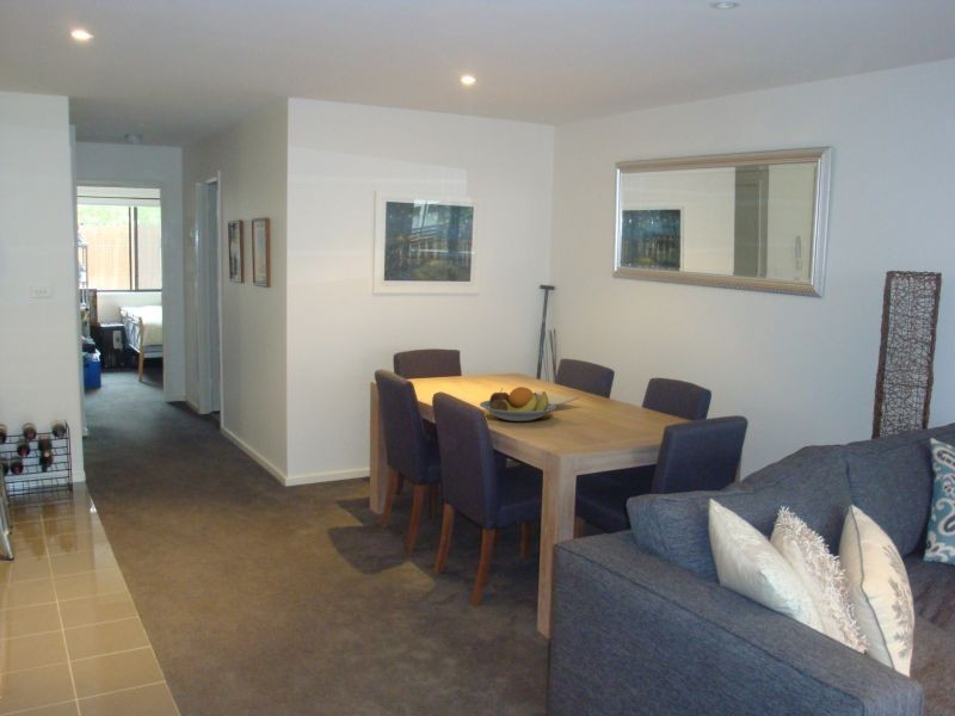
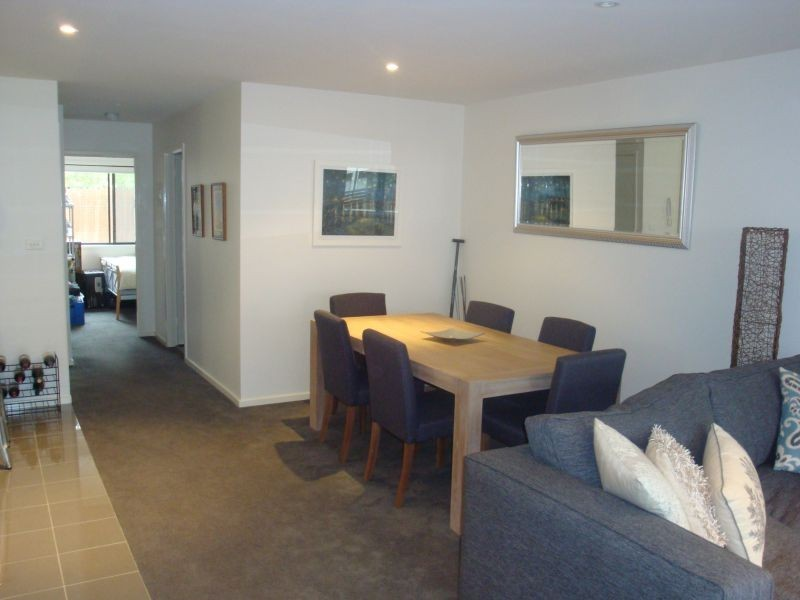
- fruit bowl [479,385,557,422]
